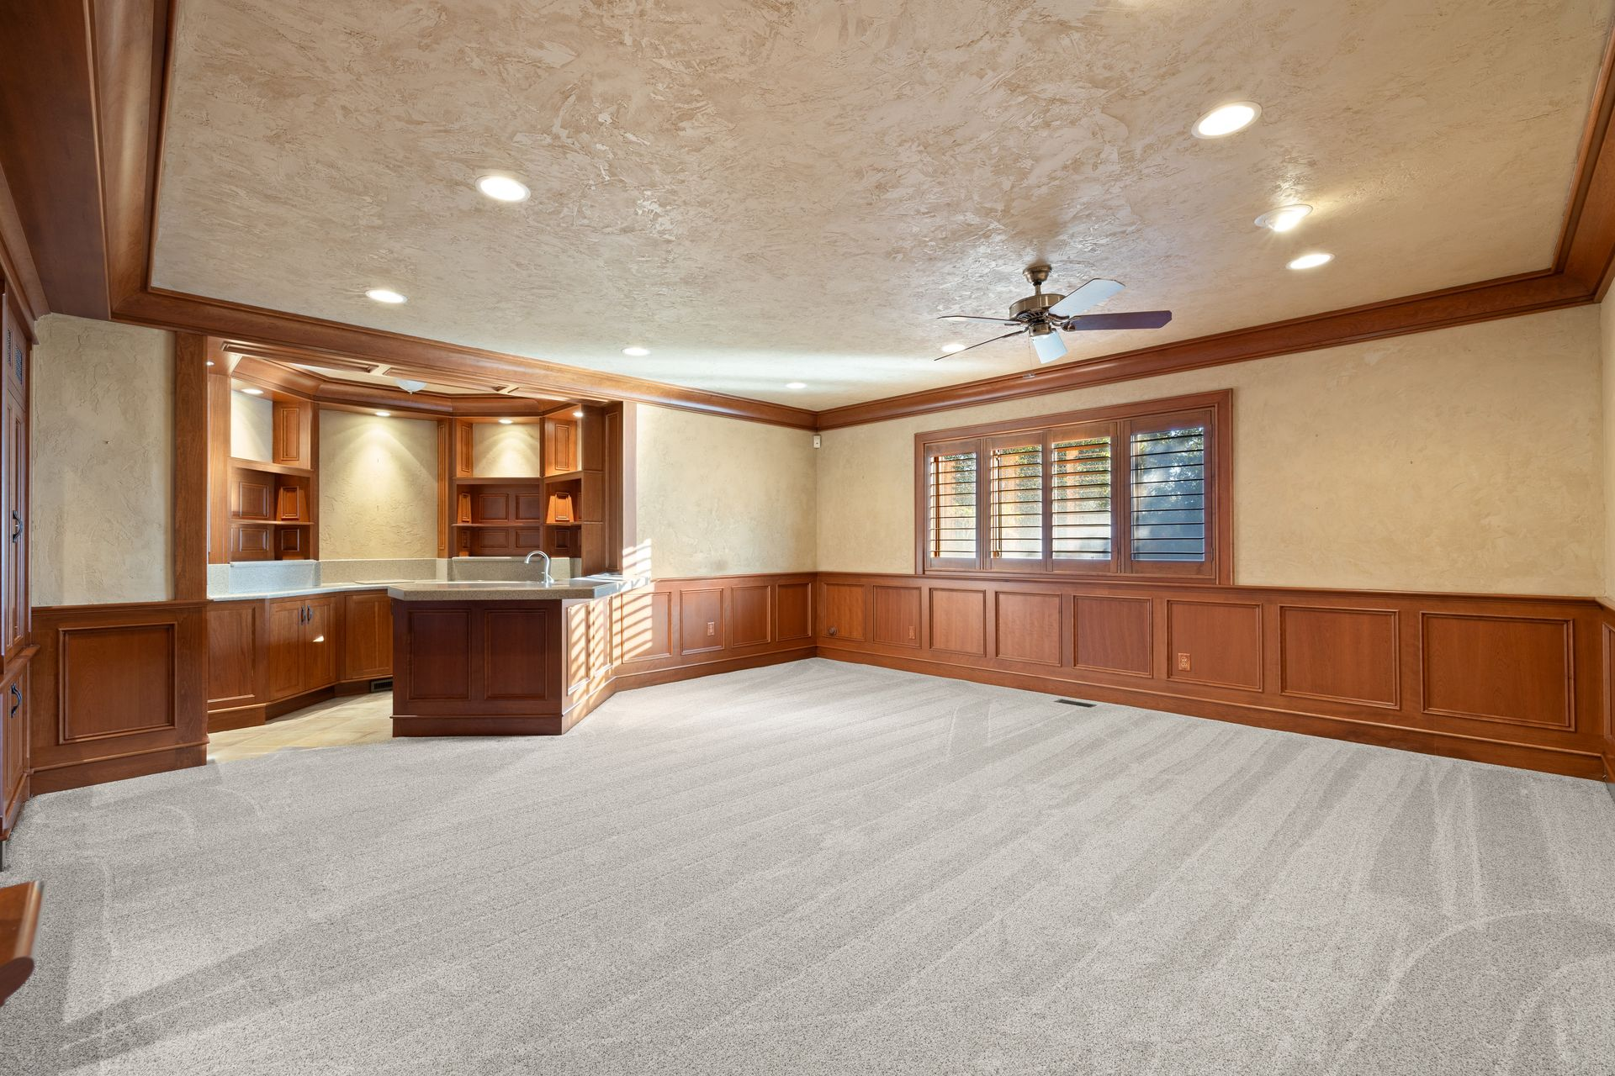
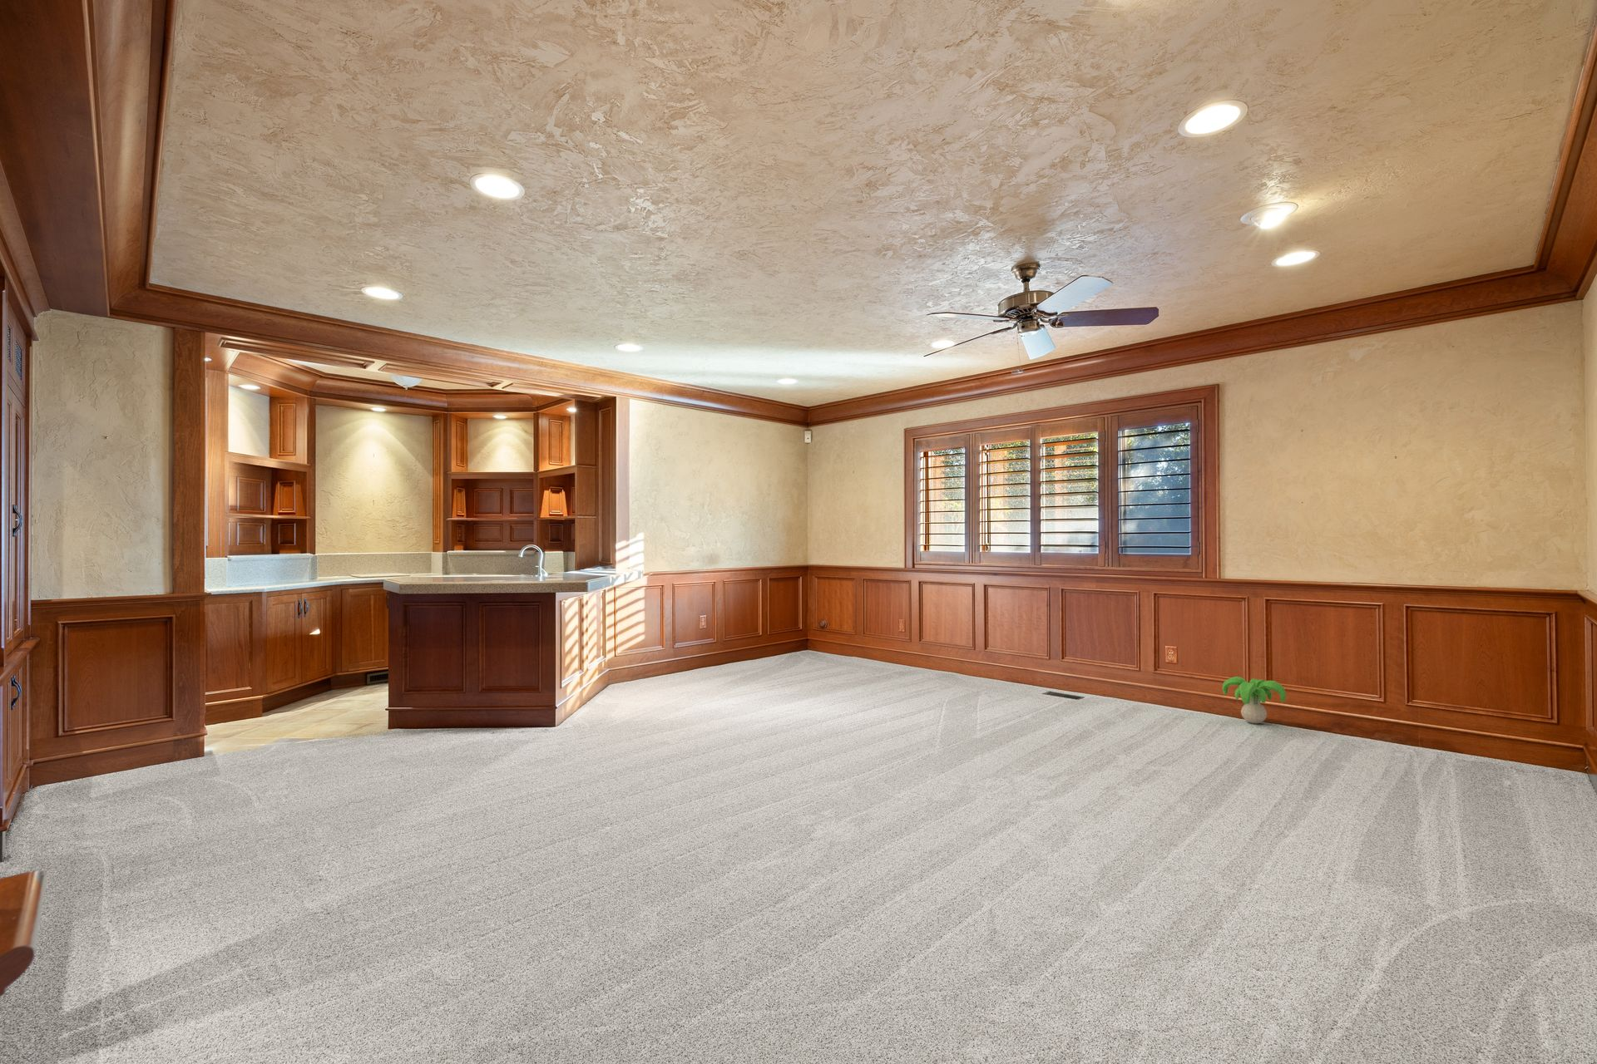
+ decorative plant [1222,676,1287,724]
